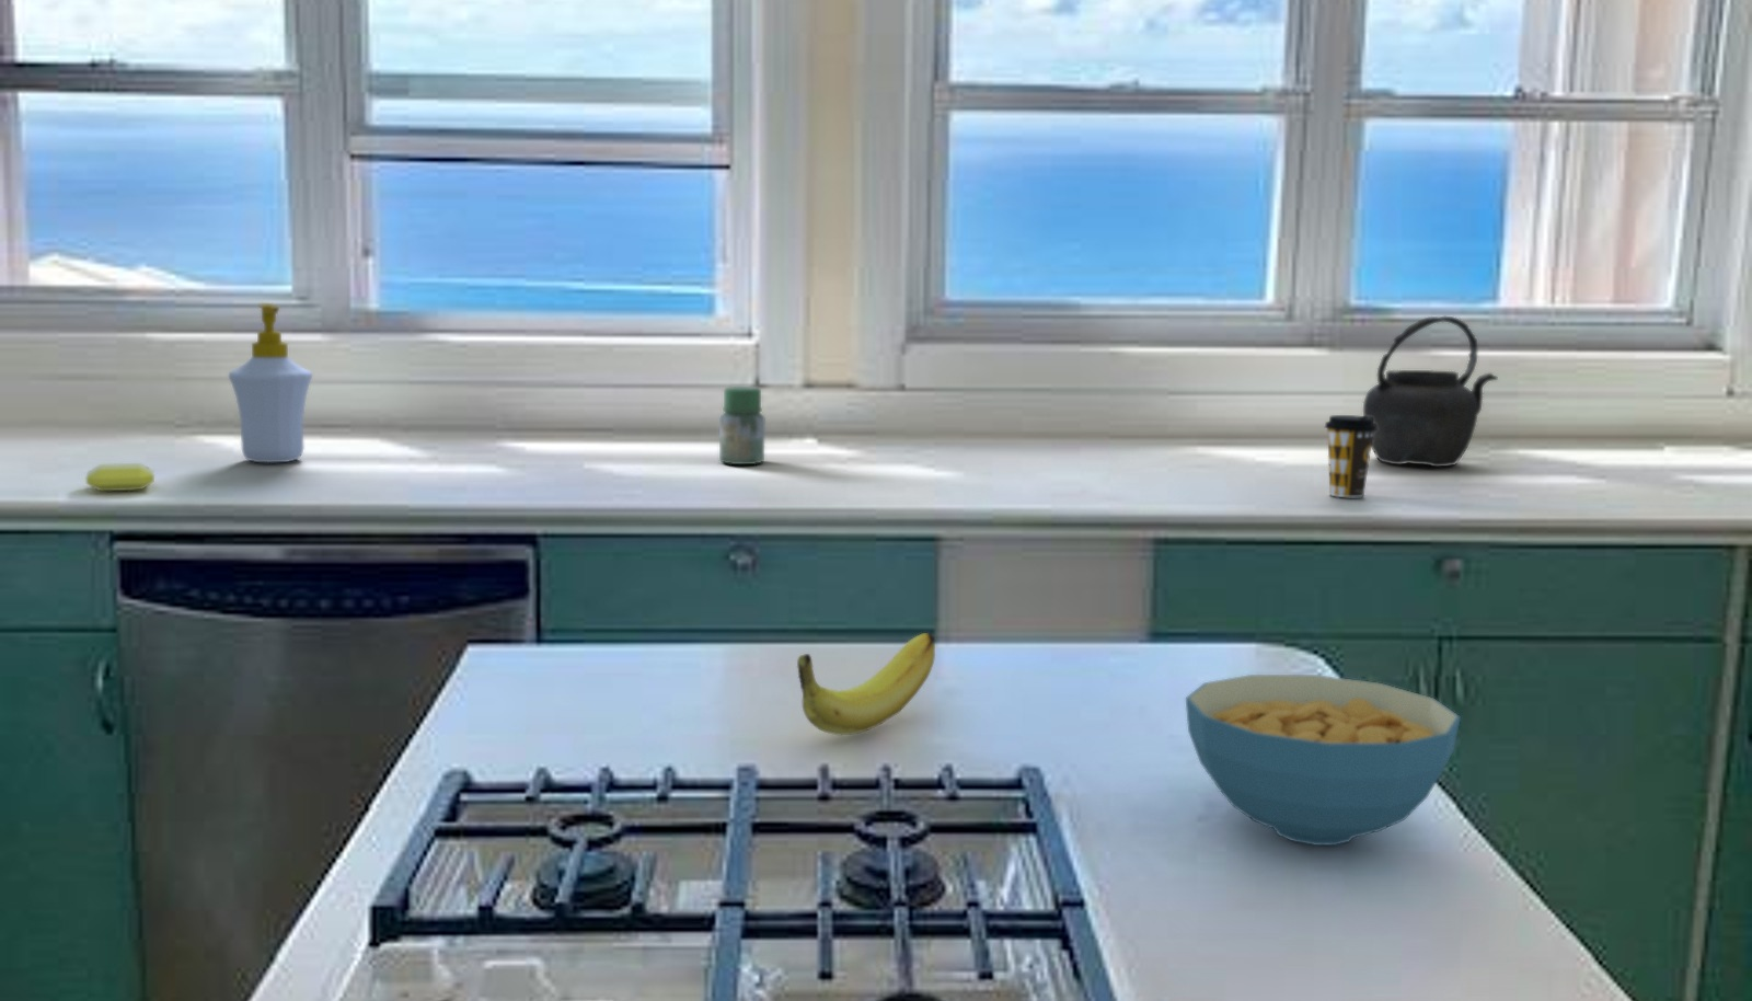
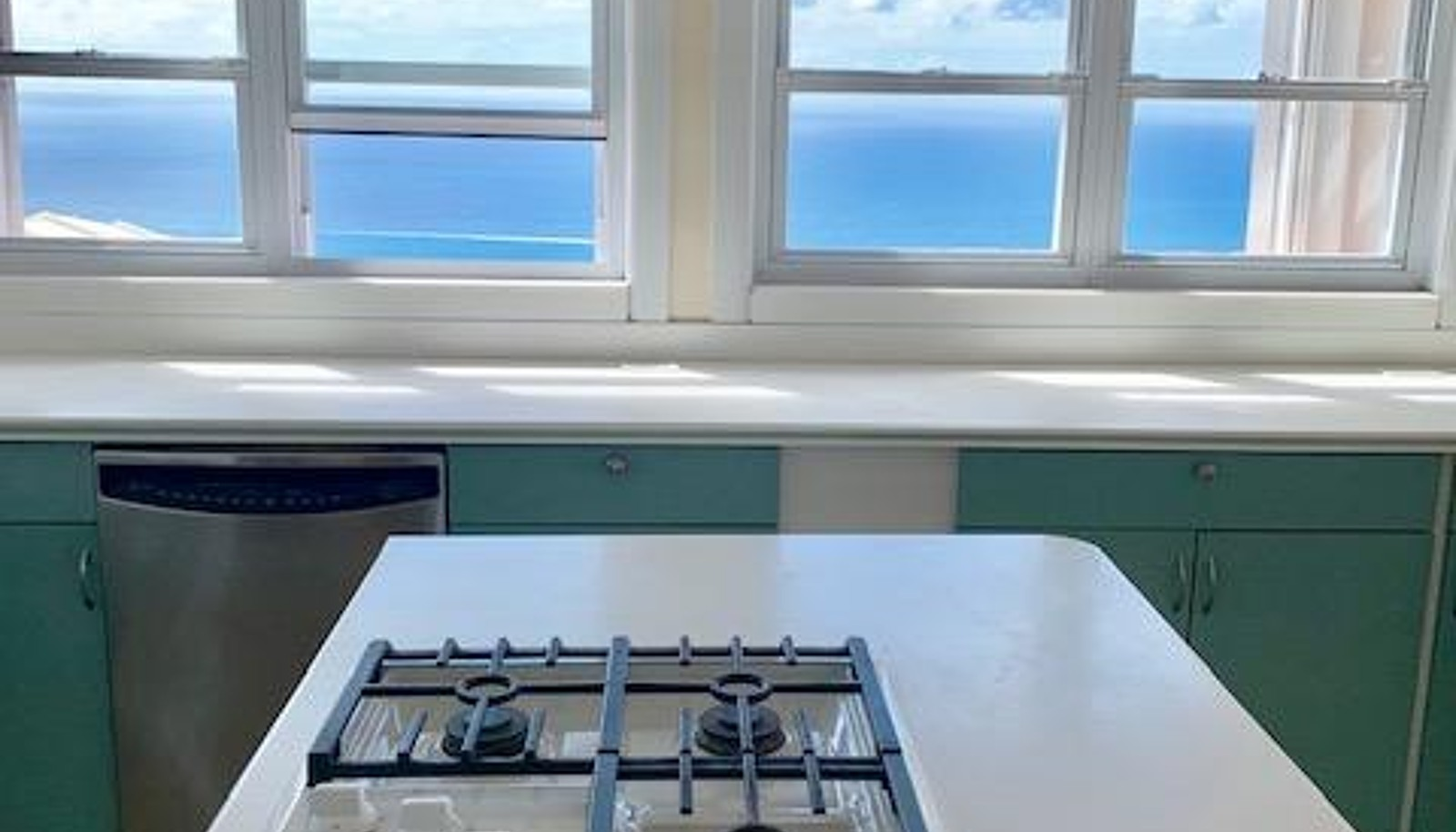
- jar [718,385,766,466]
- soap bottle [227,302,313,463]
- banana [797,632,936,736]
- kettle [1362,315,1499,468]
- soap bar [85,462,155,492]
- coffee cup [1324,414,1377,498]
- cereal bowl [1185,674,1462,847]
